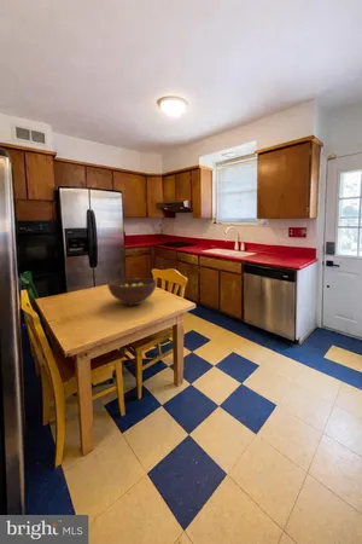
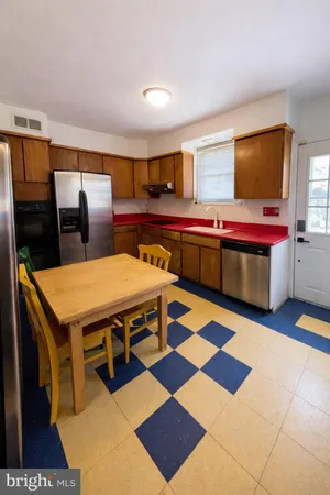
- fruit bowl [106,277,158,306]
